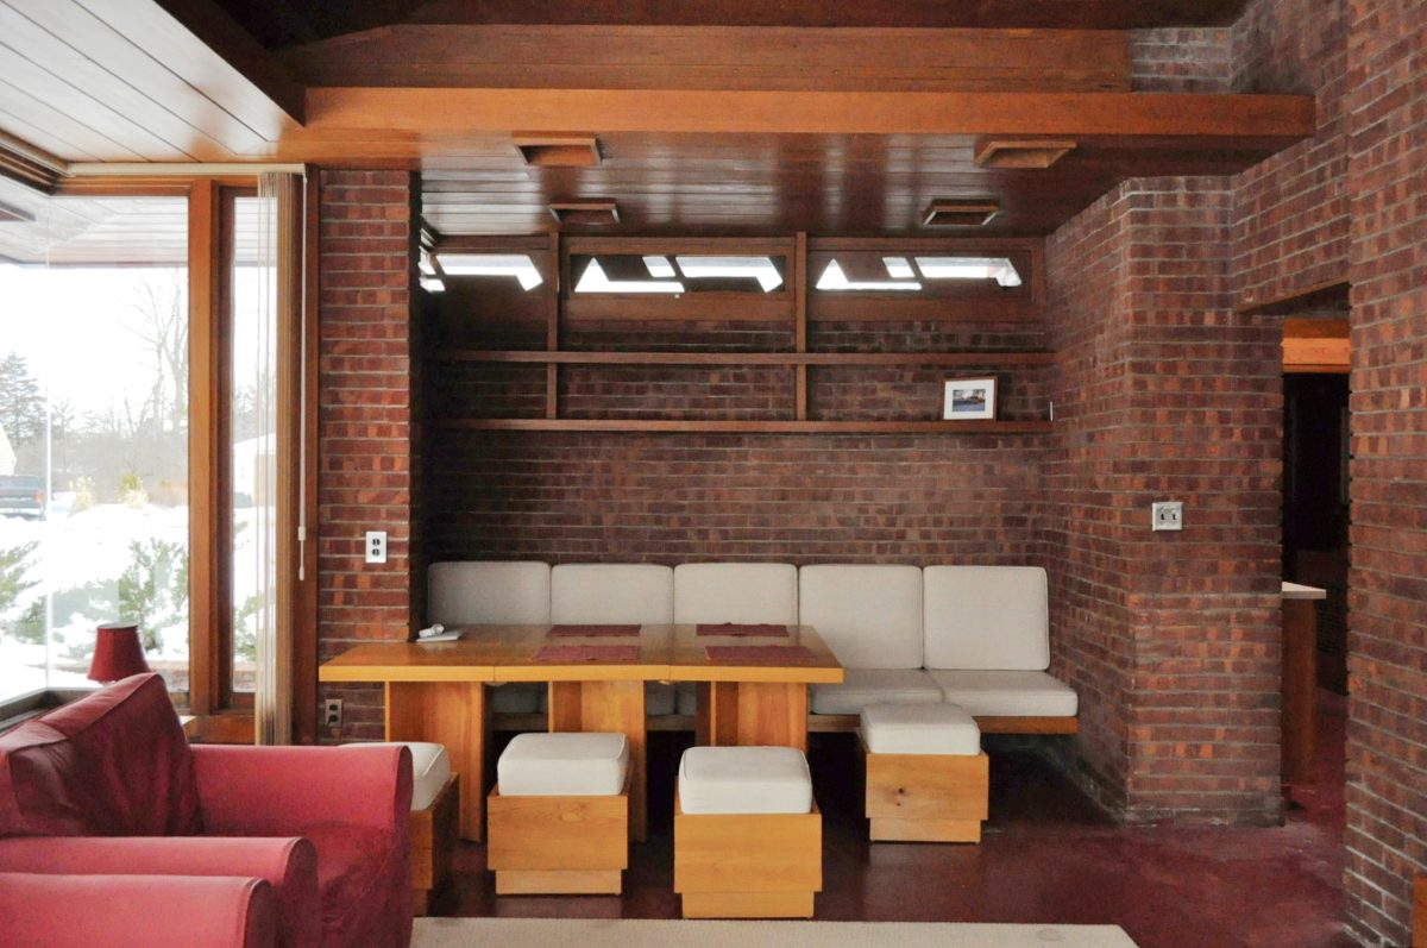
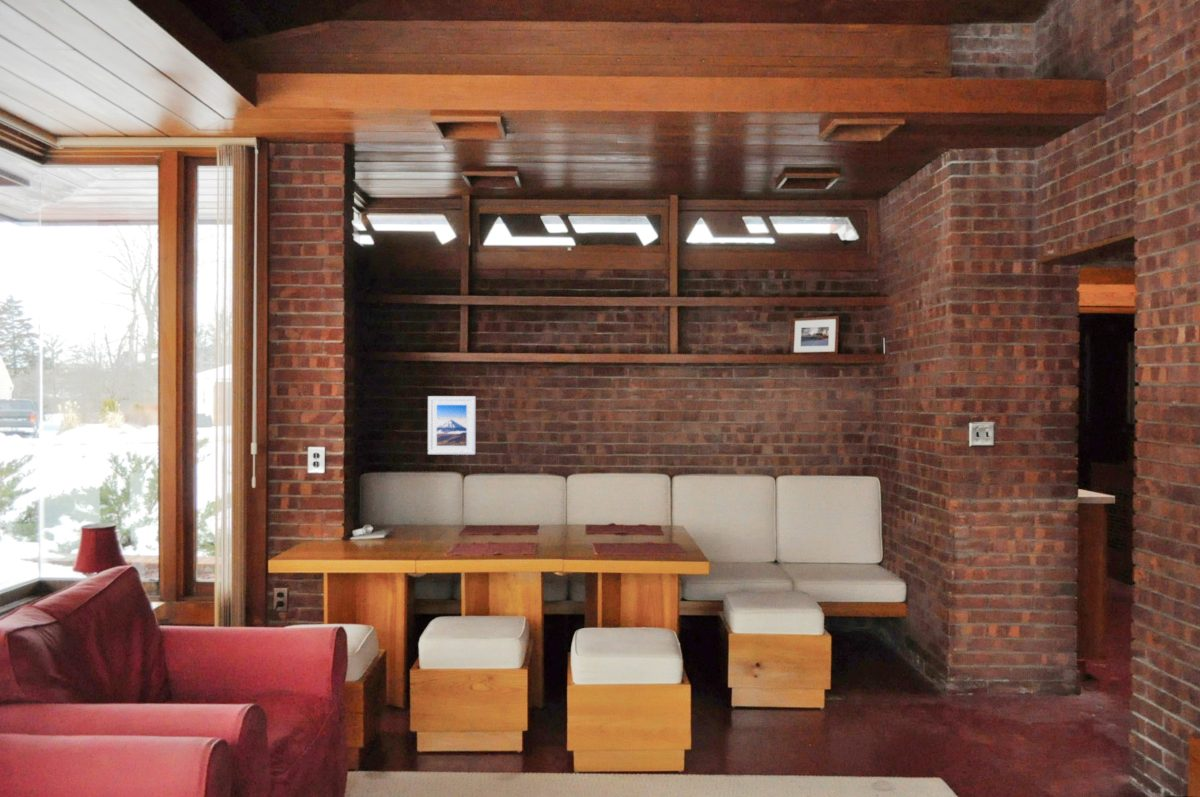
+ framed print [427,395,477,456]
